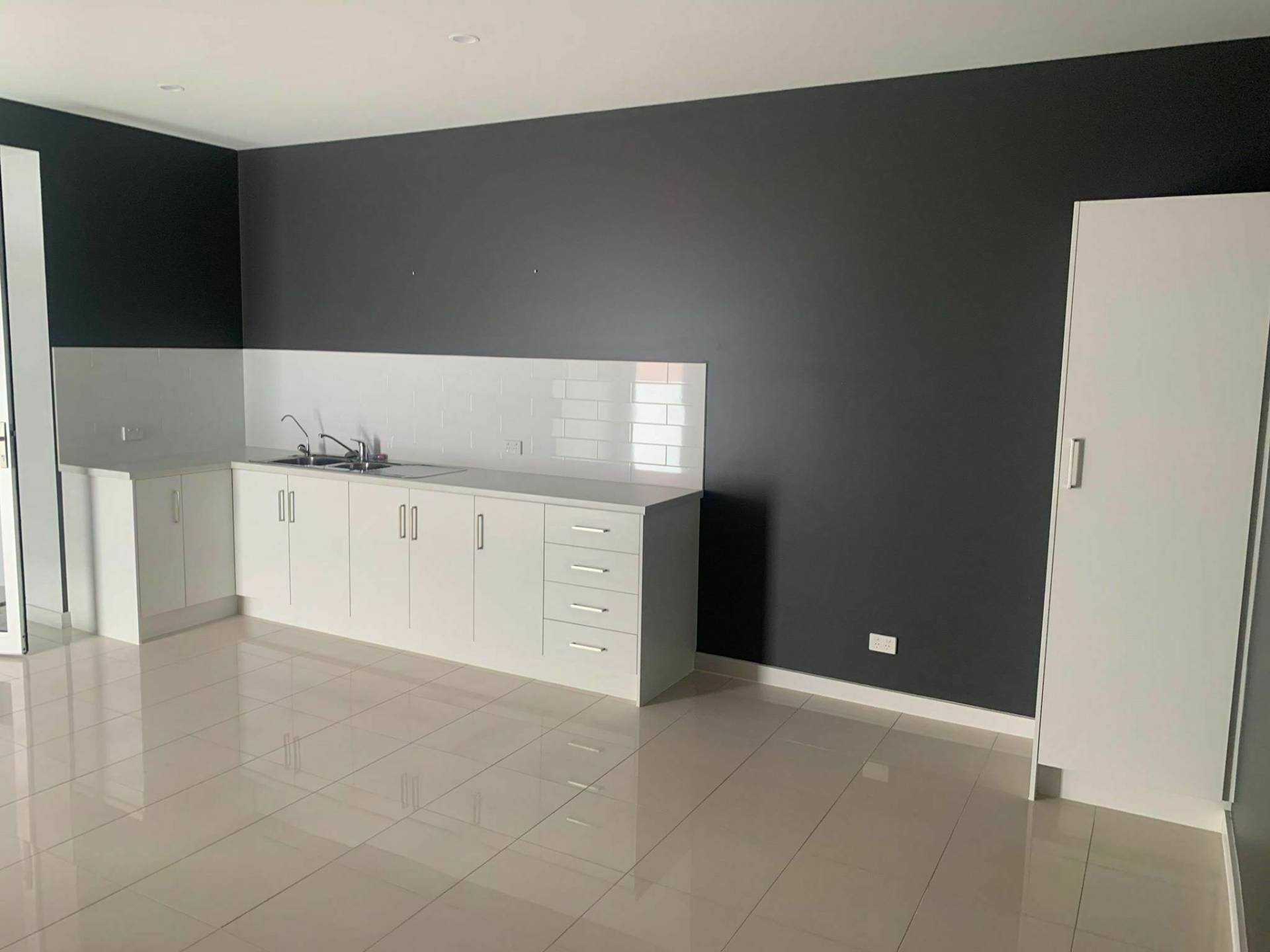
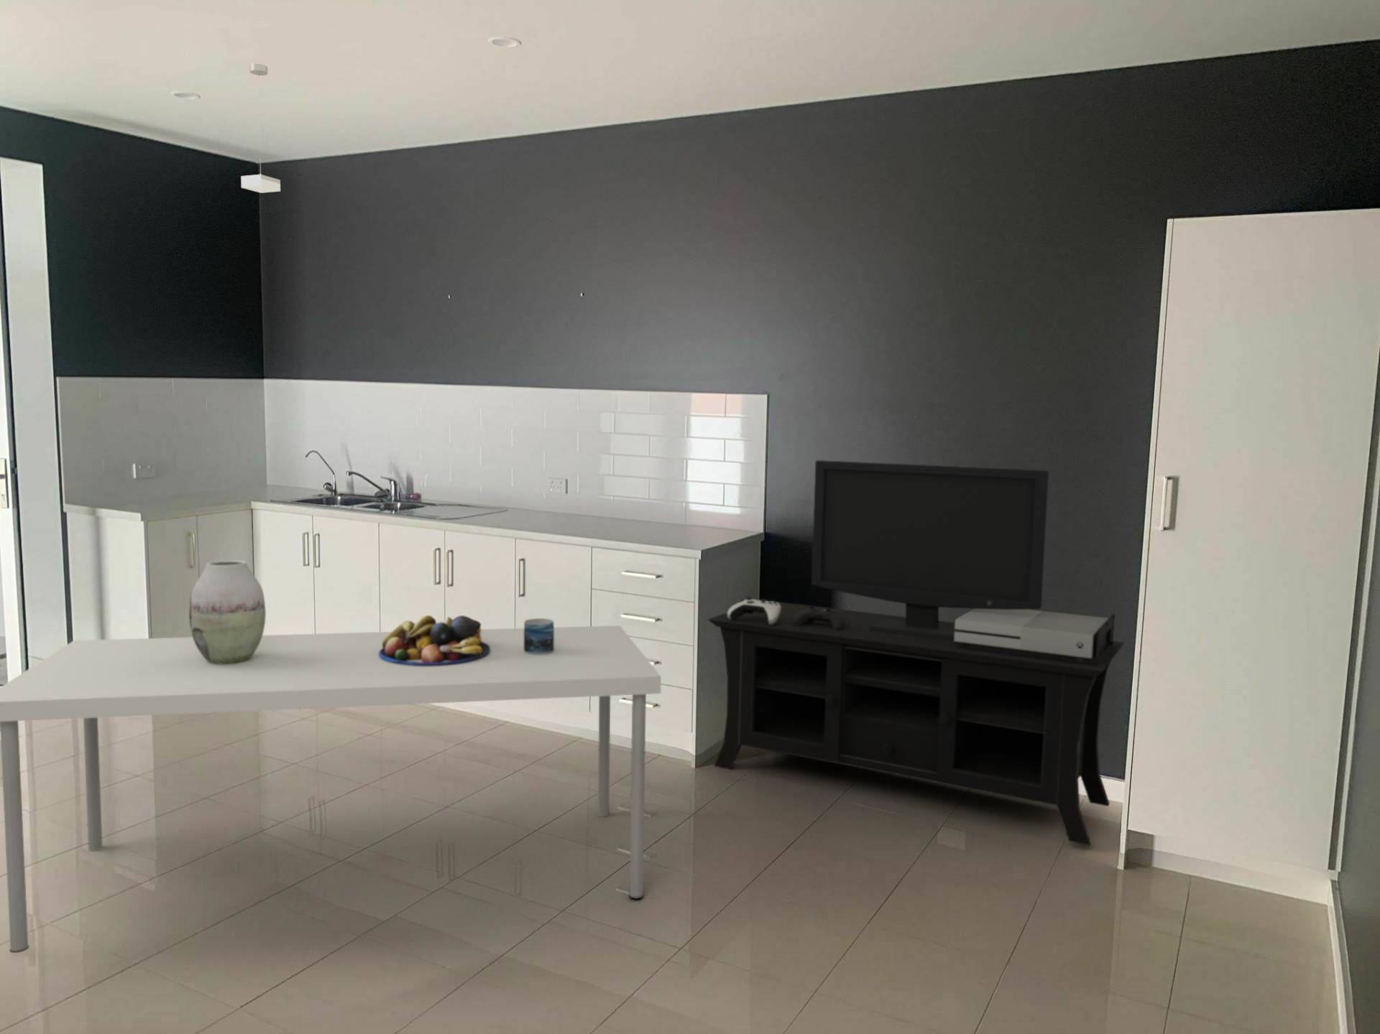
+ media console [706,459,1126,846]
+ dining table [0,625,662,954]
+ vase [188,559,266,665]
+ fruit bowl [379,615,490,666]
+ mug [524,618,555,655]
+ pendant lamp [240,63,281,193]
